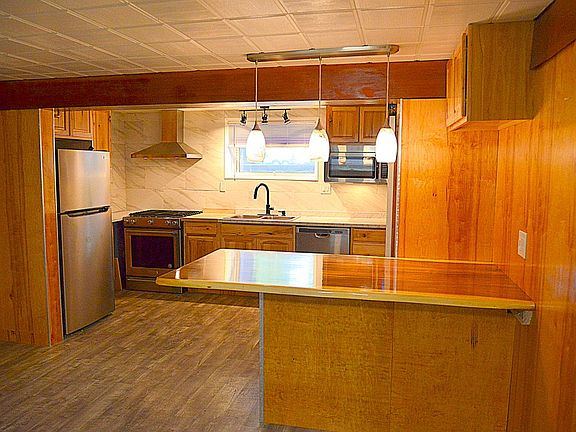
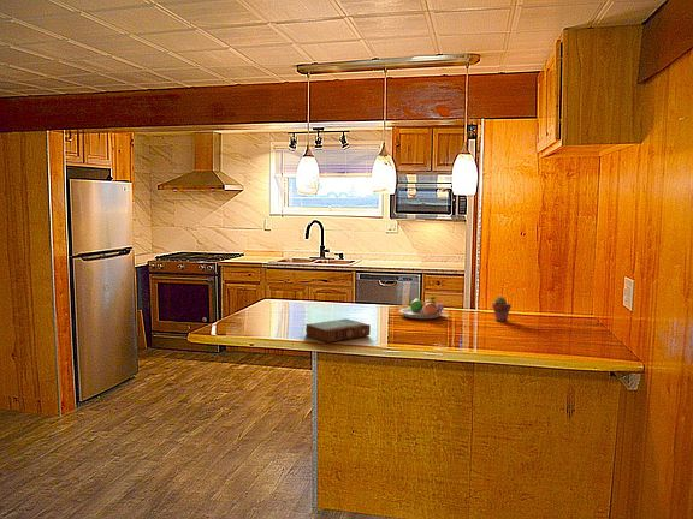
+ potted succulent [491,296,513,323]
+ book [304,317,372,344]
+ fruit bowl [398,296,445,320]
